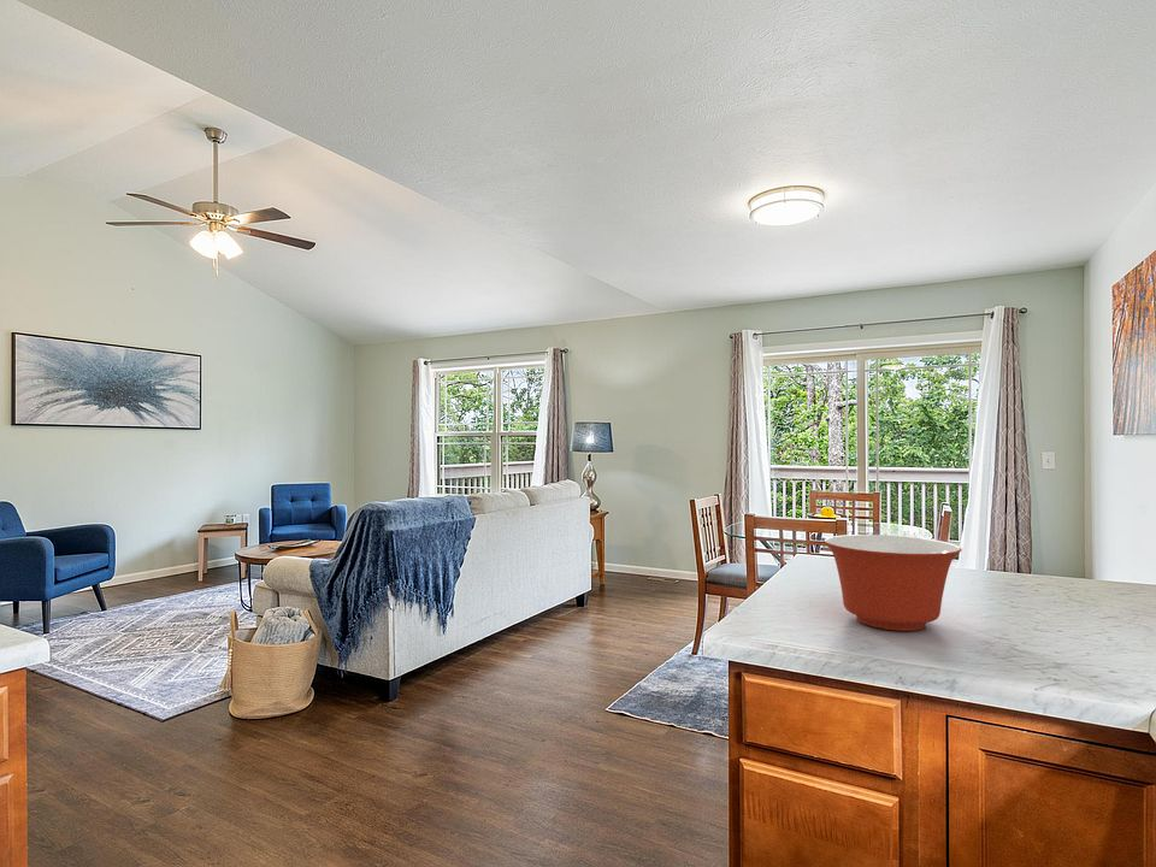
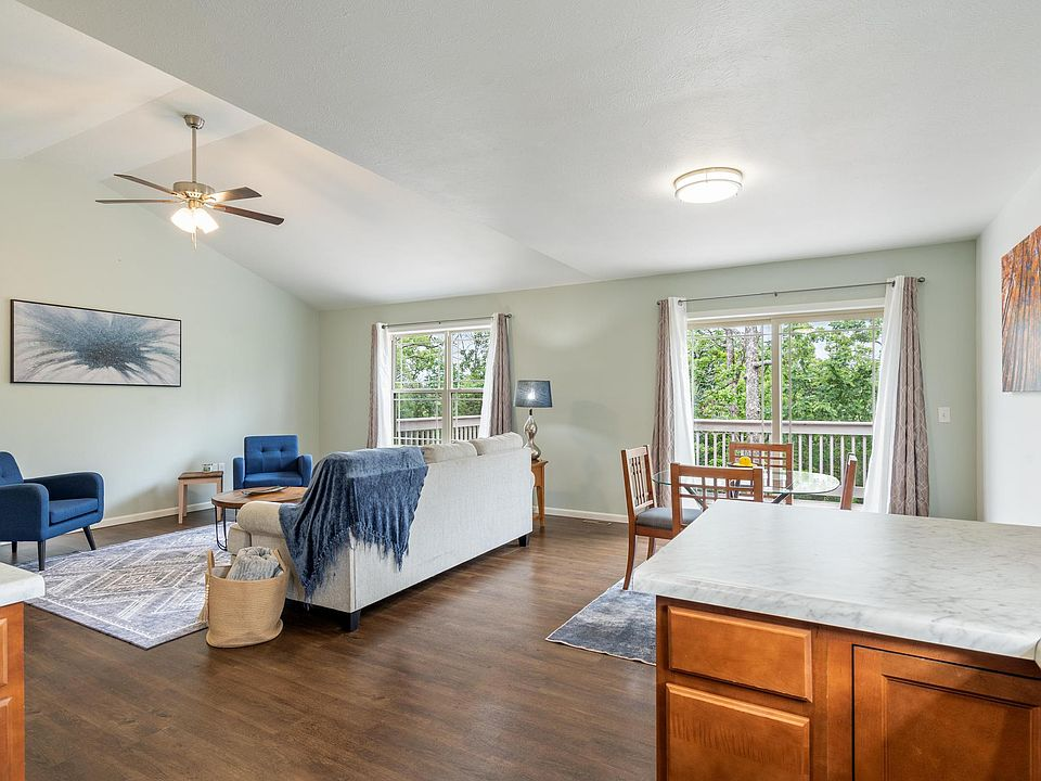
- mixing bowl [822,533,963,632]
